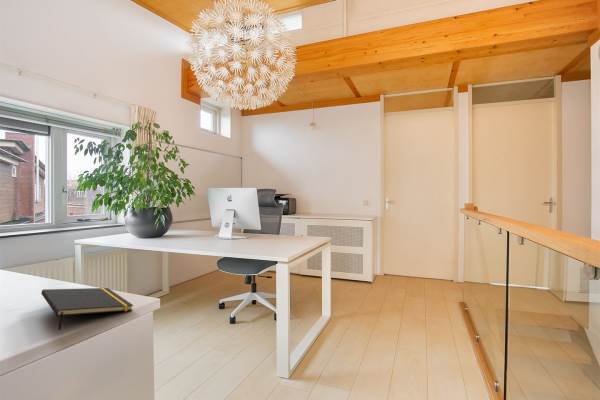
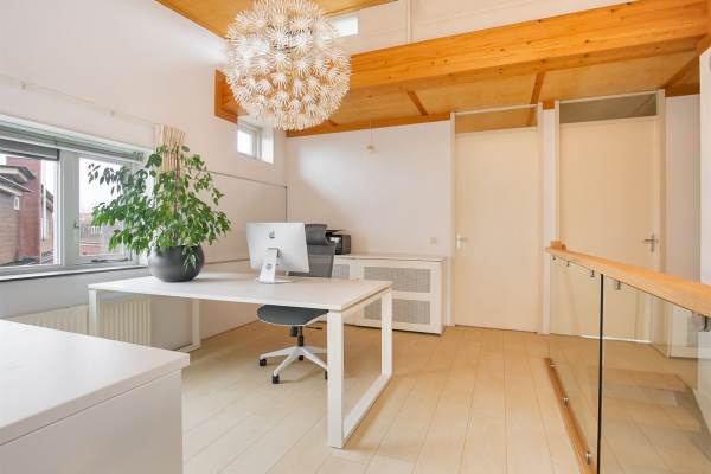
- notepad [41,287,134,331]
